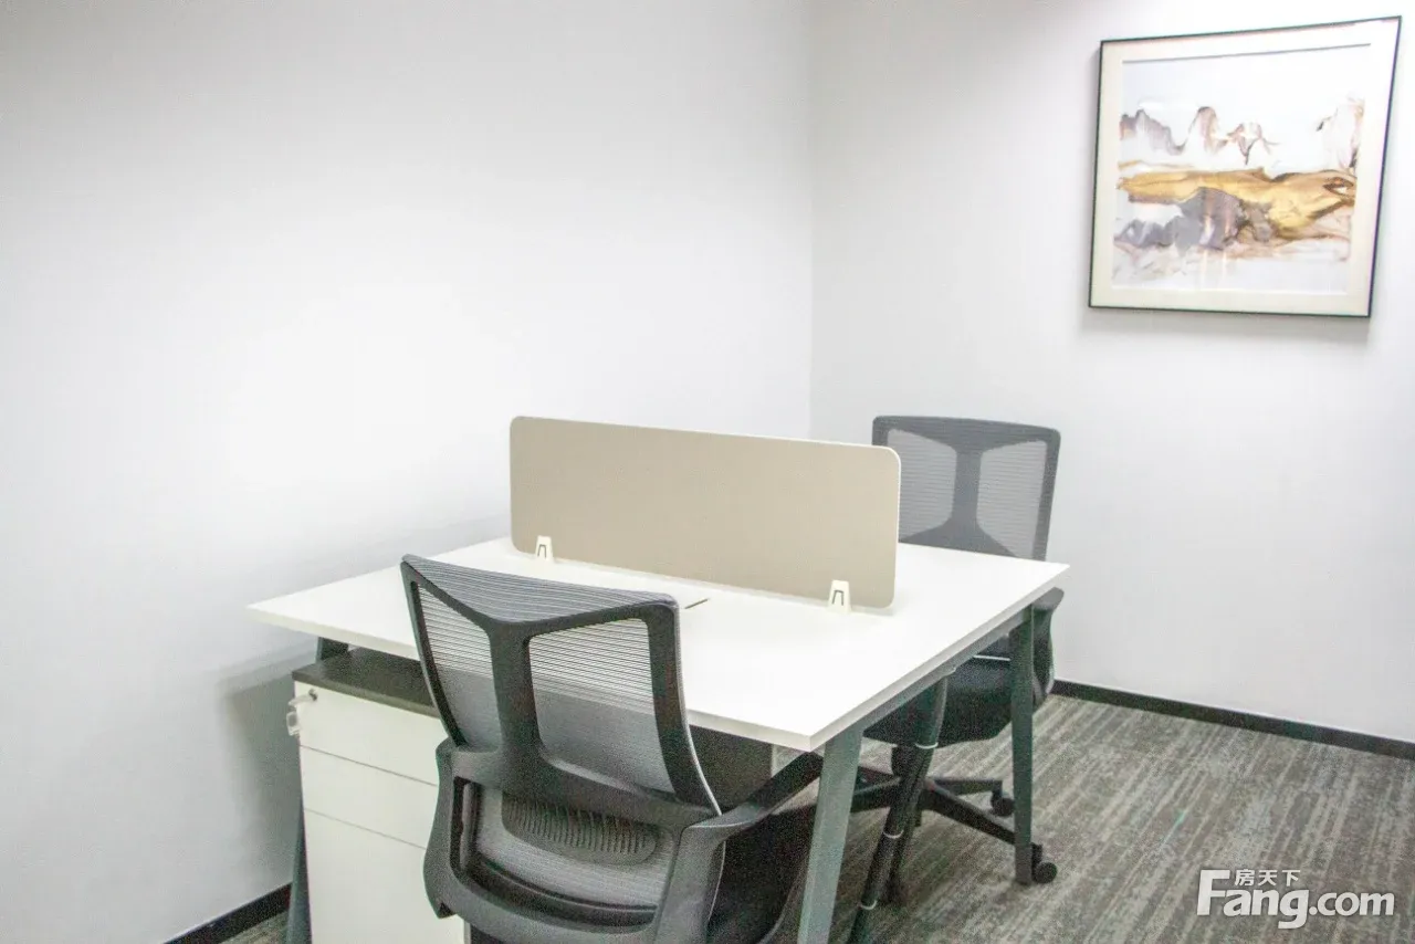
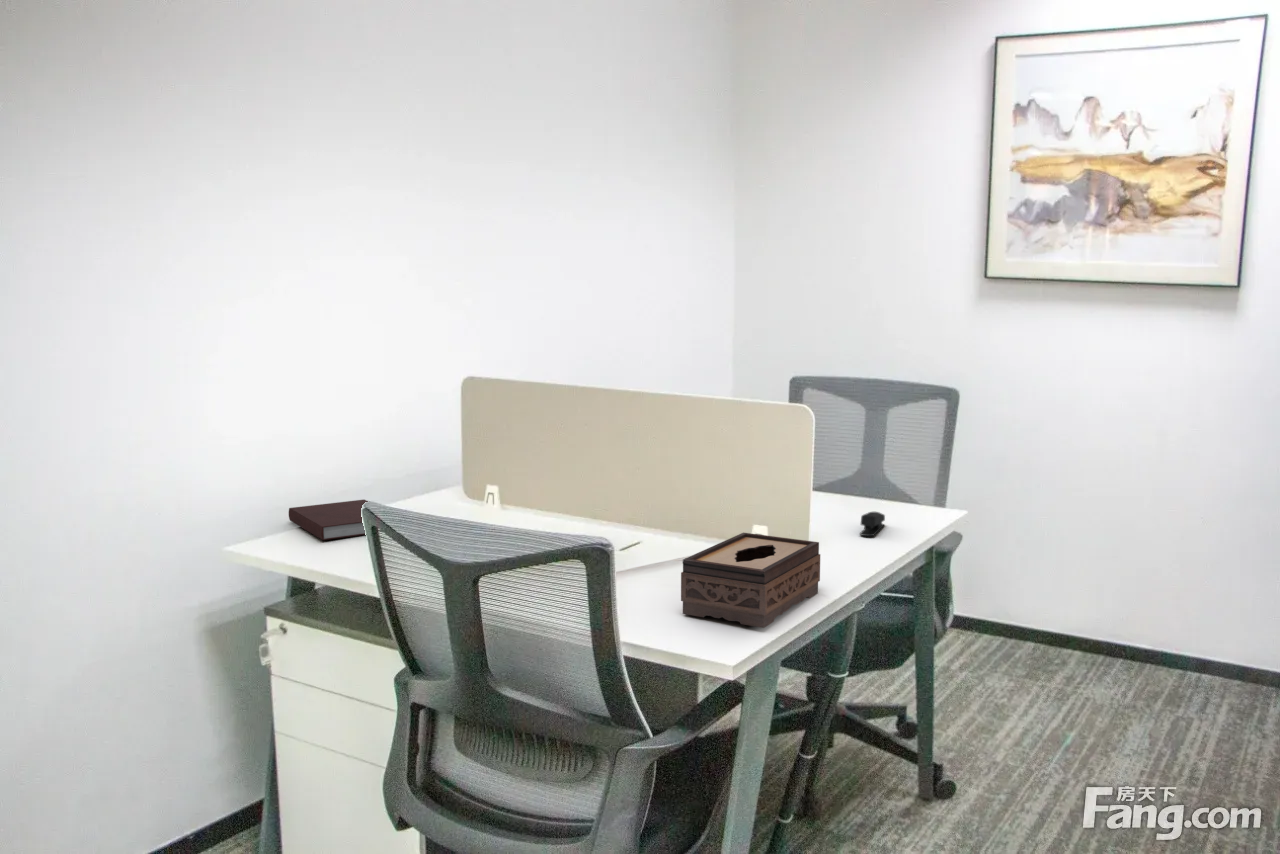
+ stapler [859,511,886,537]
+ notebook [288,499,369,541]
+ tissue box [680,532,821,629]
